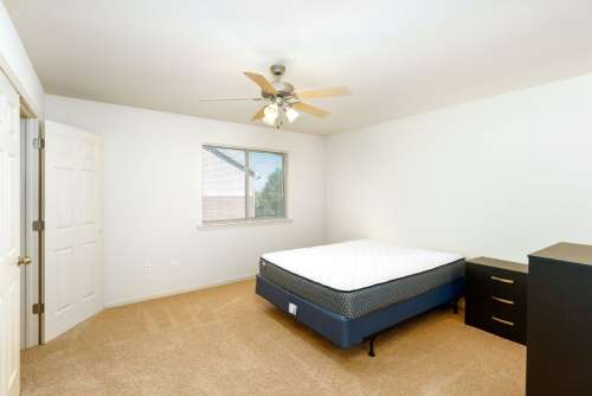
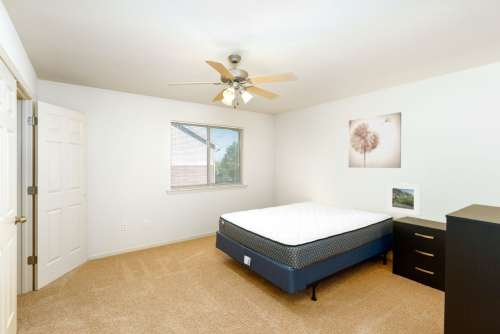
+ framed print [386,182,422,217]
+ wall art [348,111,402,169]
